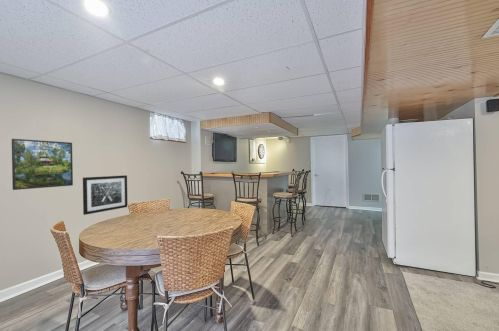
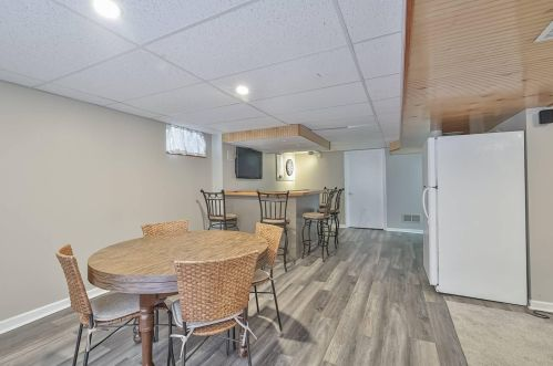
- wall art [82,174,128,216]
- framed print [11,138,74,191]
